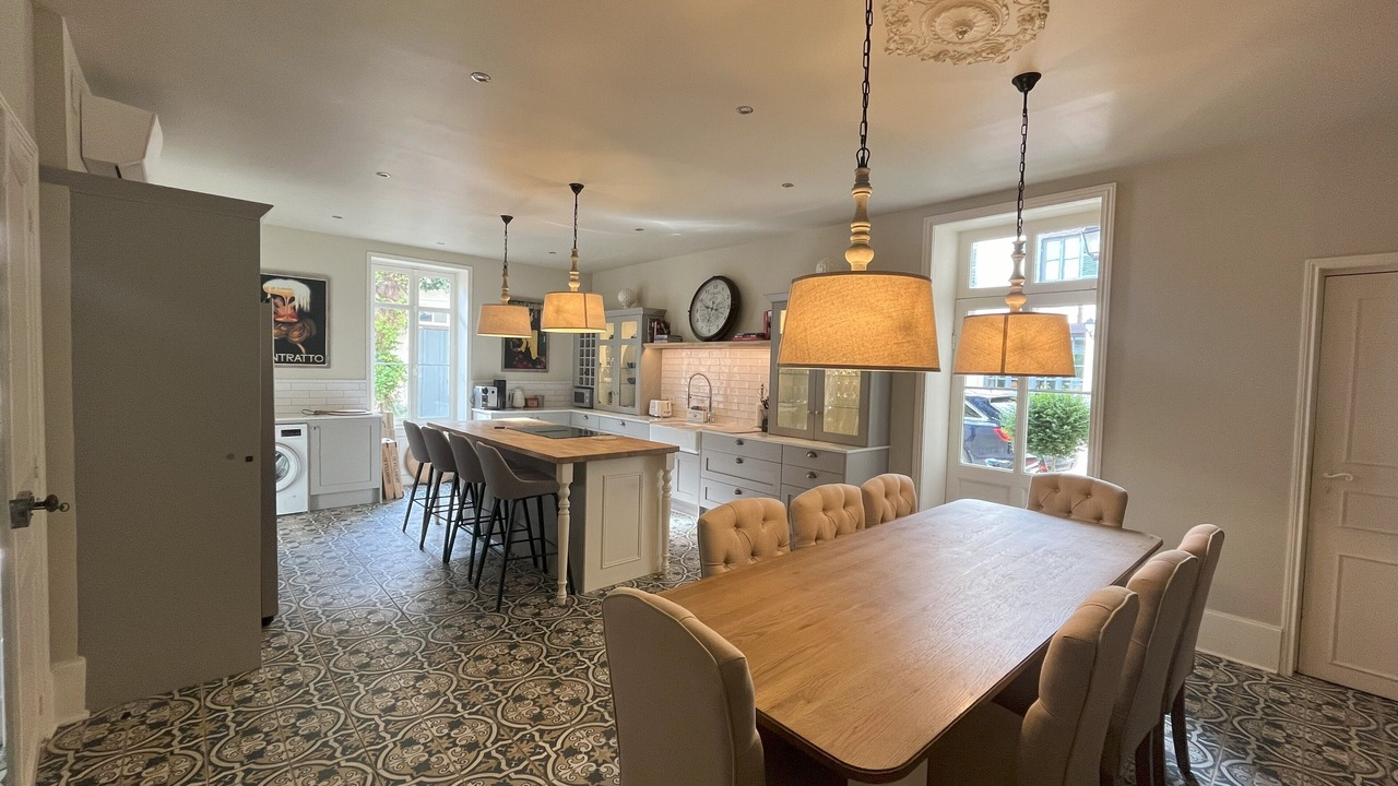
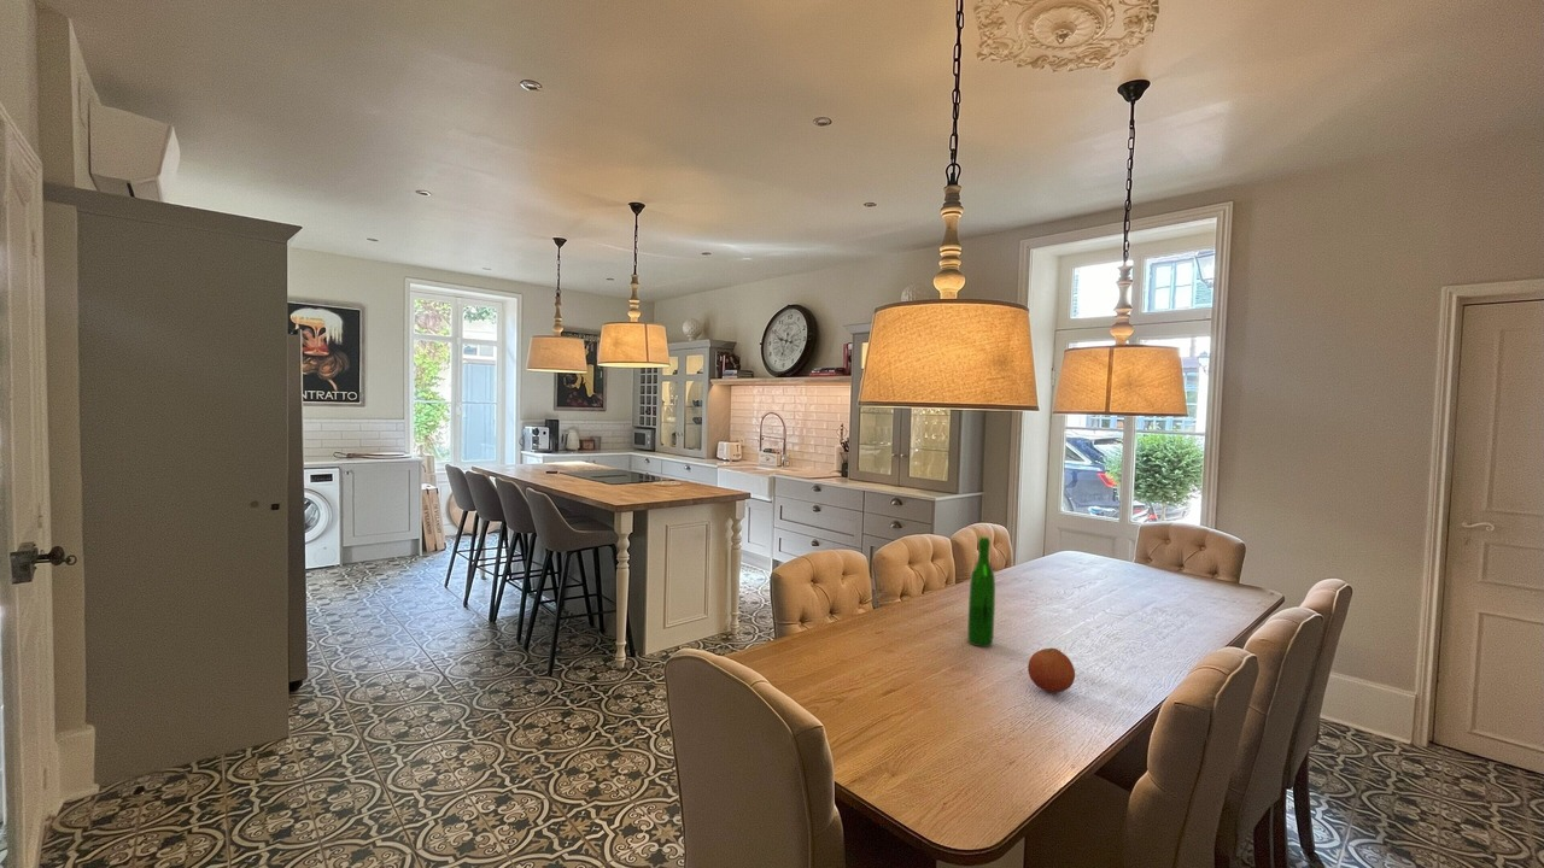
+ fruit [1027,647,1076,694]
+ wine bottle [966,536,996,647]
